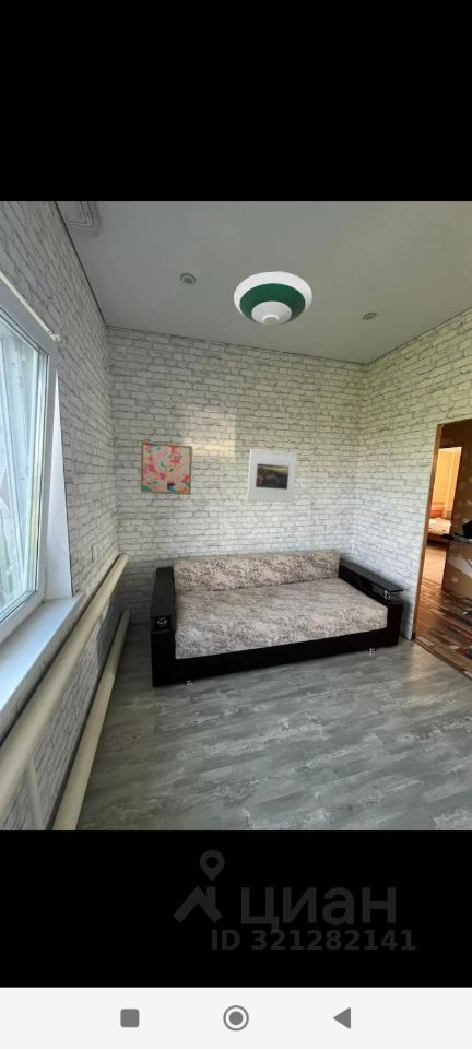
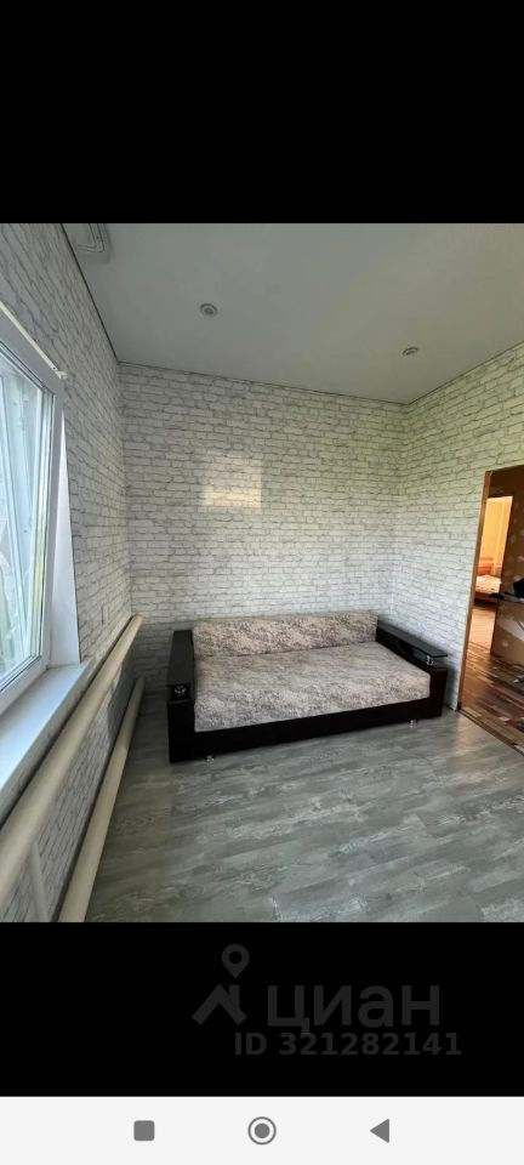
- wall art [140,440,193,496]
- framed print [246,448,298,504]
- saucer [233,270,314,327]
